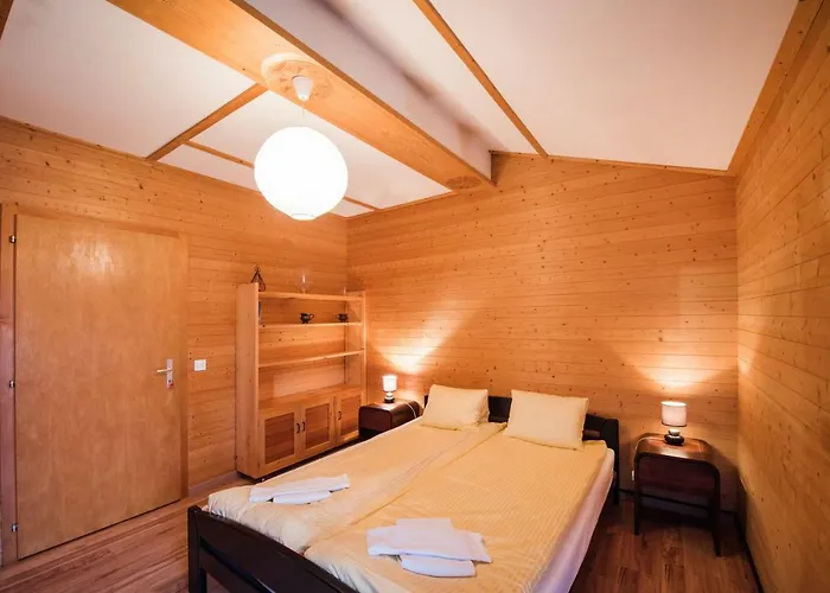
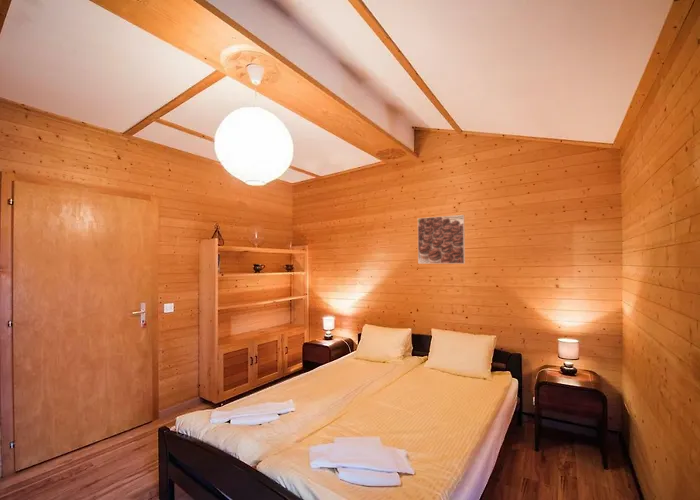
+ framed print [417,214,466,265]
